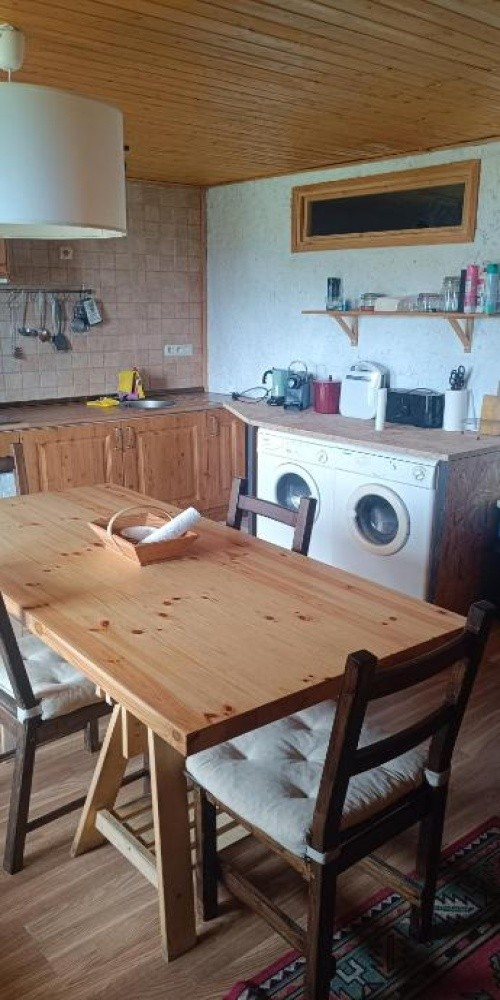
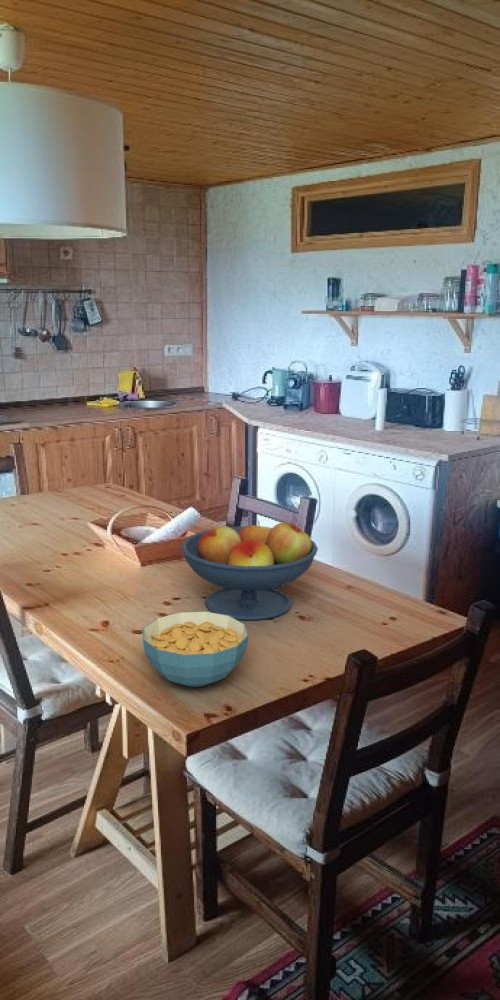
+ cereal bowl [142,610,250,688]
+ fruit bowl [180,519,319,621]
